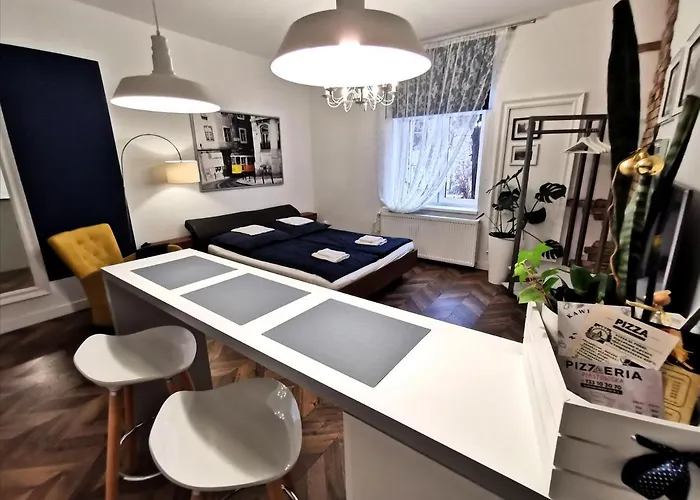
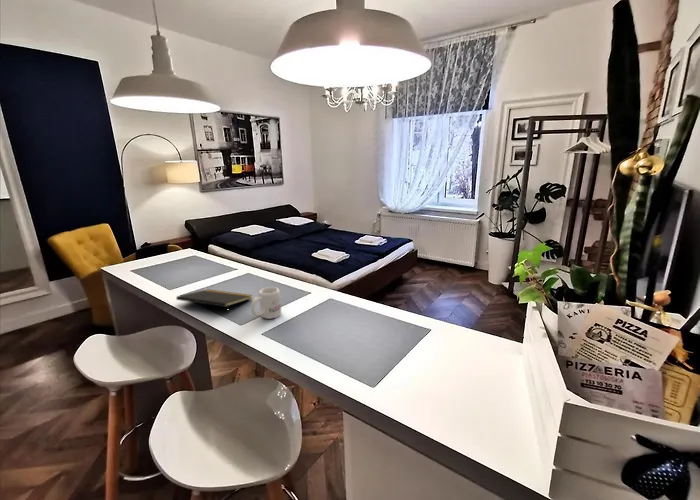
+ mug [250,286,283,320]
+ notepad [175,288,253,316]
